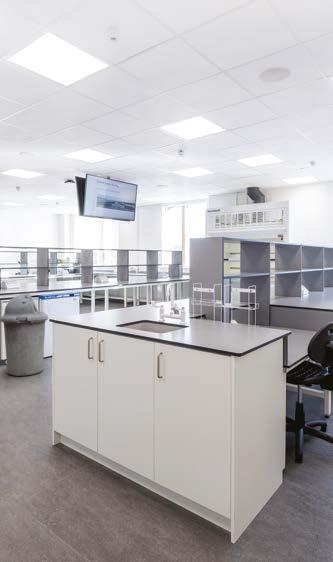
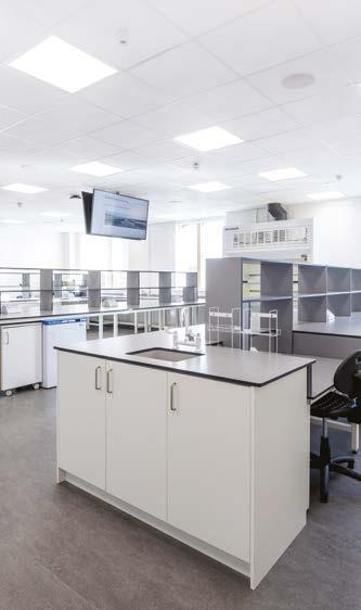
- trash can [0,293,49,377]
